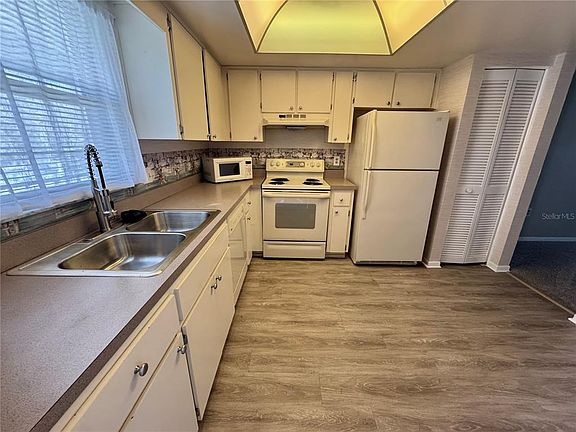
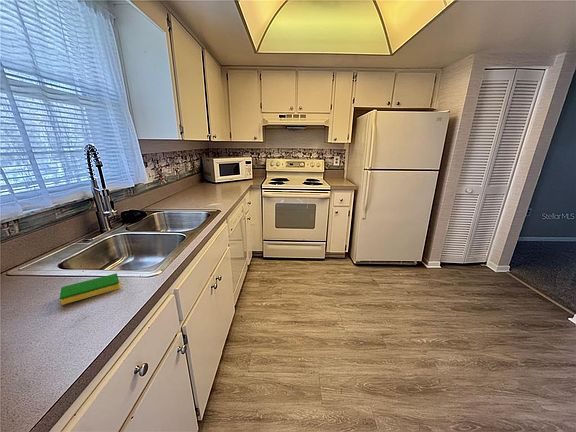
+ dish sponge [59,273,121,306]
